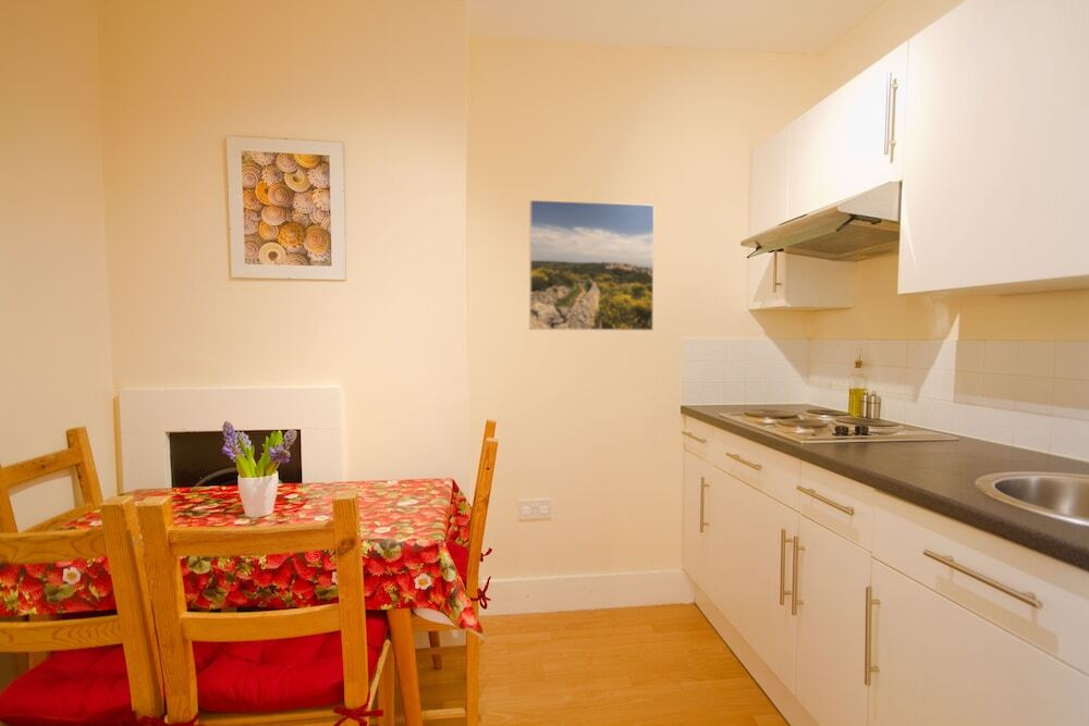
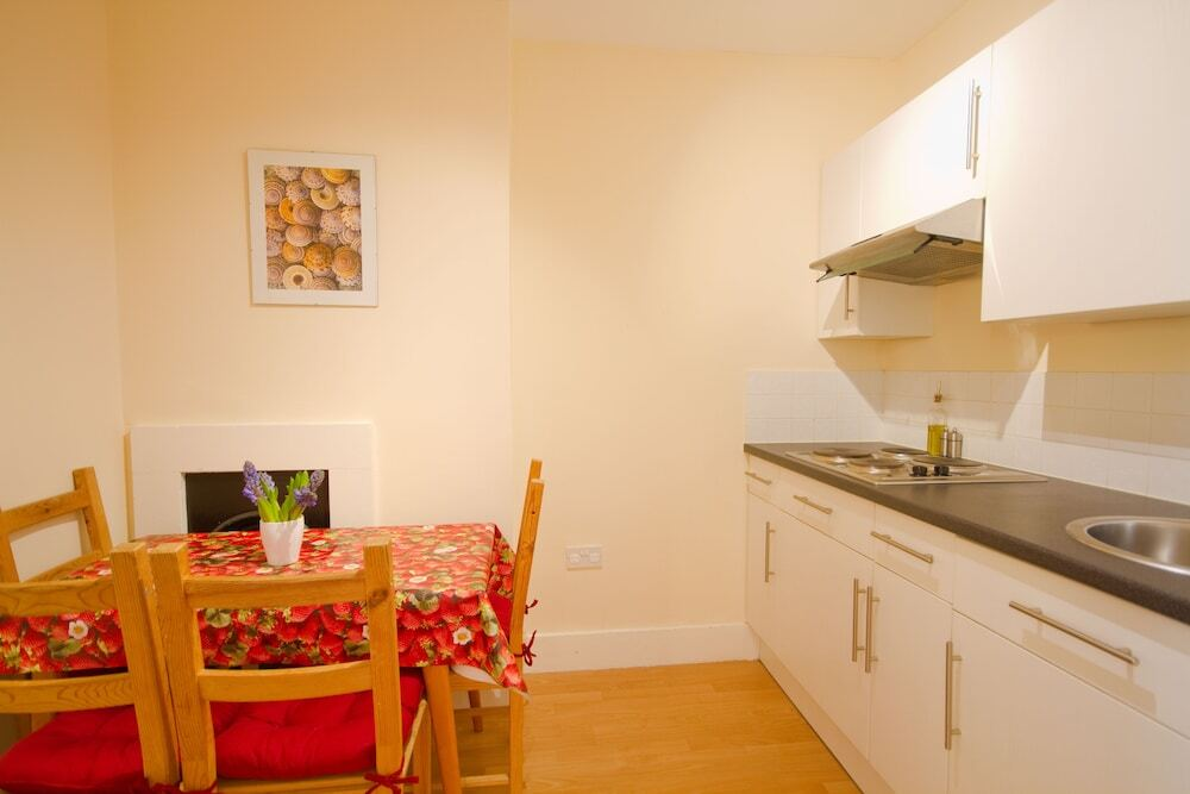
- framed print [528,199,656,332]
